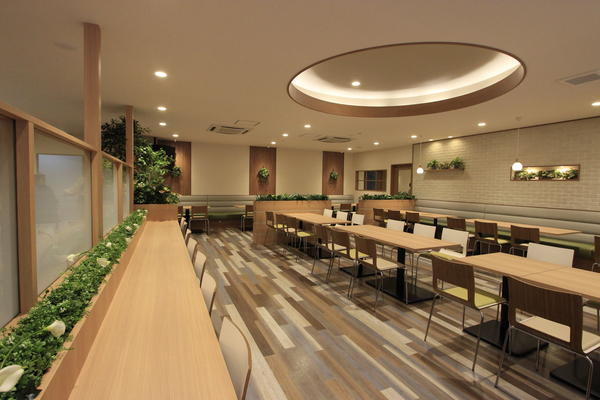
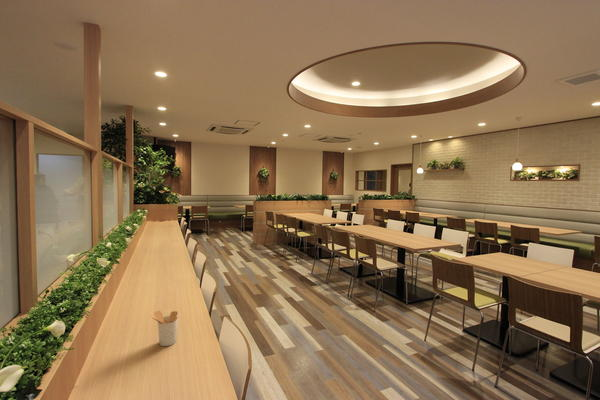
+ utensil holder [149,310,179,347]
